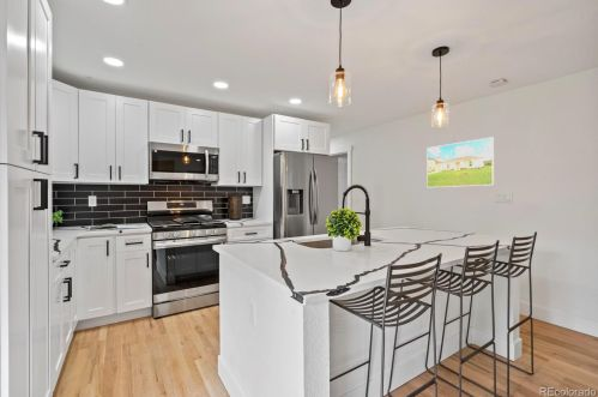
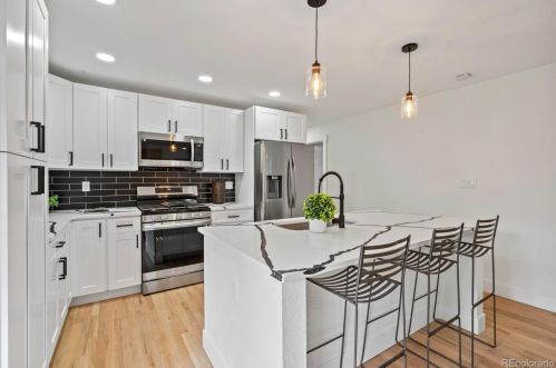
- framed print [425,136,495,188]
